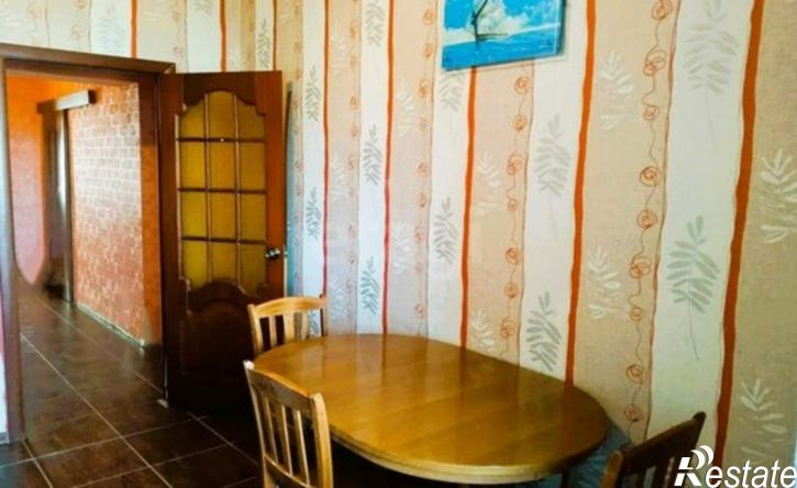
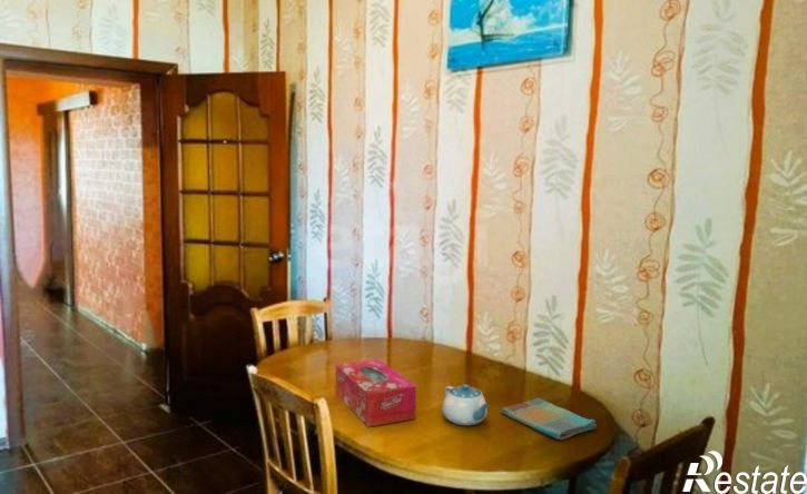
+ tissue box [335,358,417,428]
+ dish towel [500,397,598,441]
+ chinaware [441,383,490,427]
